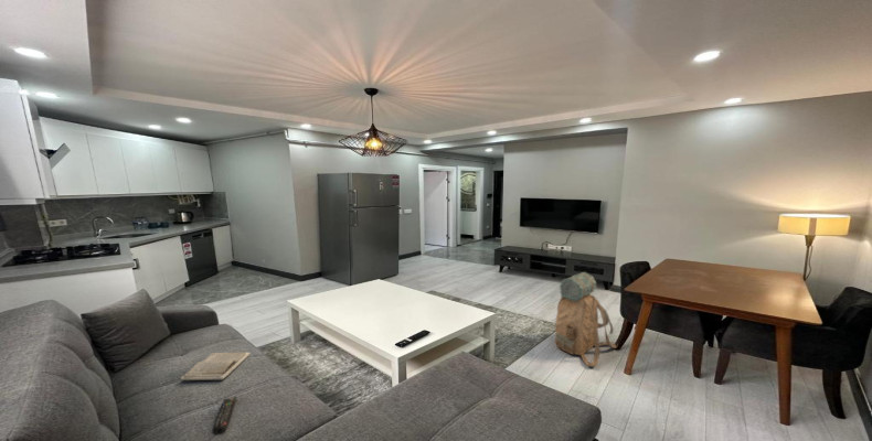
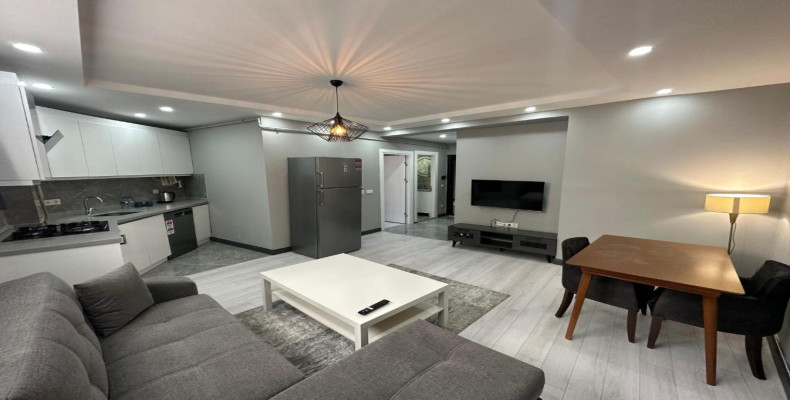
- remote control [211,395,238,437]
- backpack [554,271,618,367]
- book [180,351,252,383]
